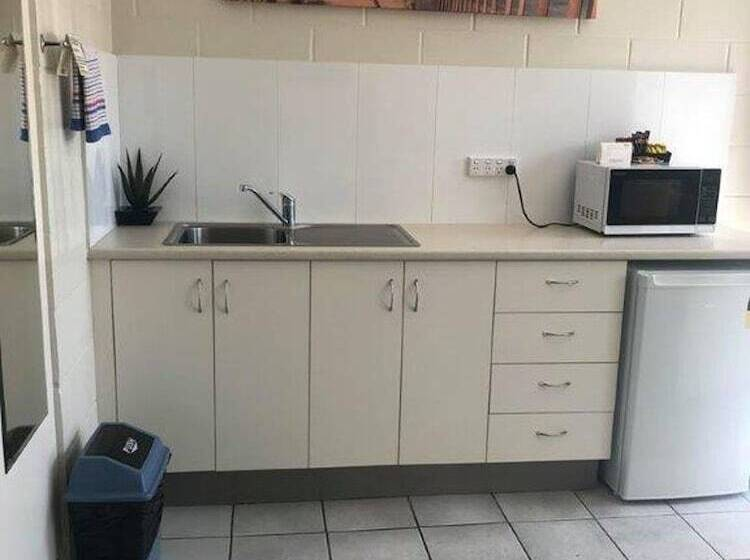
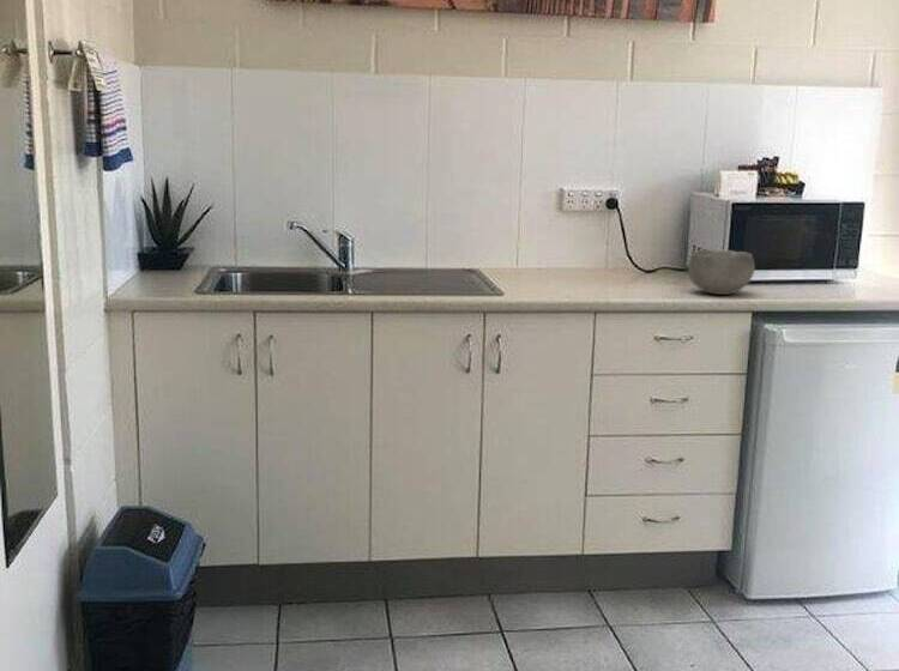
+ bowl [687,248,756,296]
